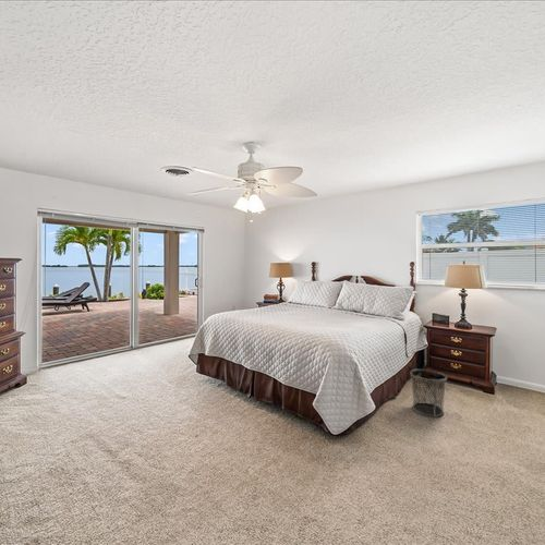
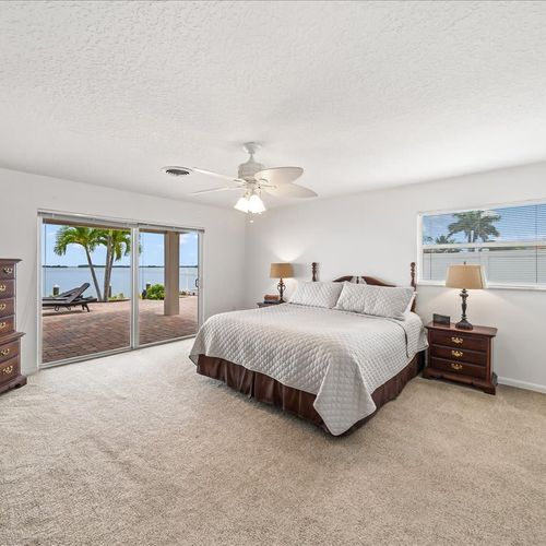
- waste bin [409,368,448,417]
